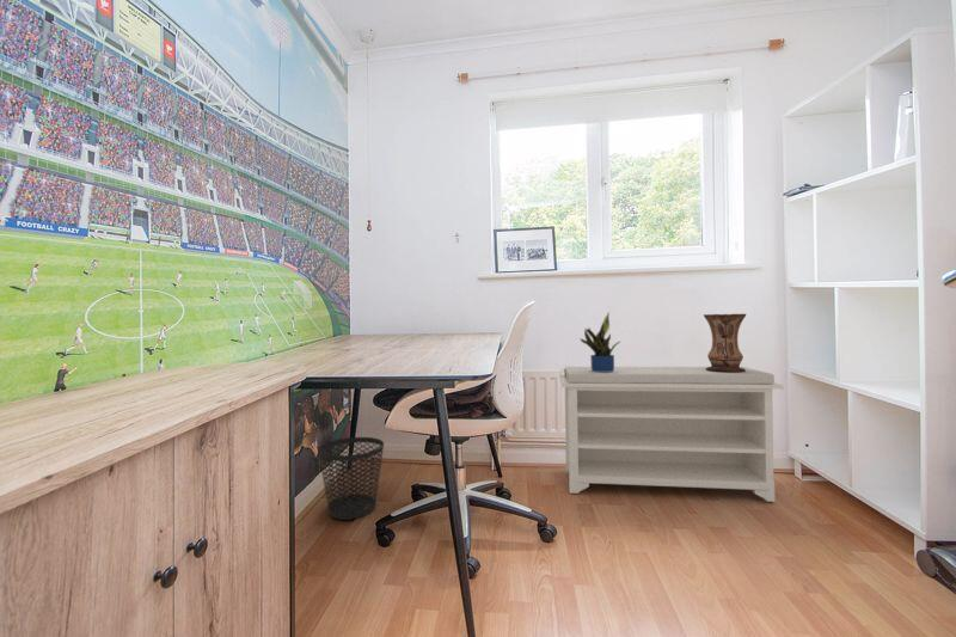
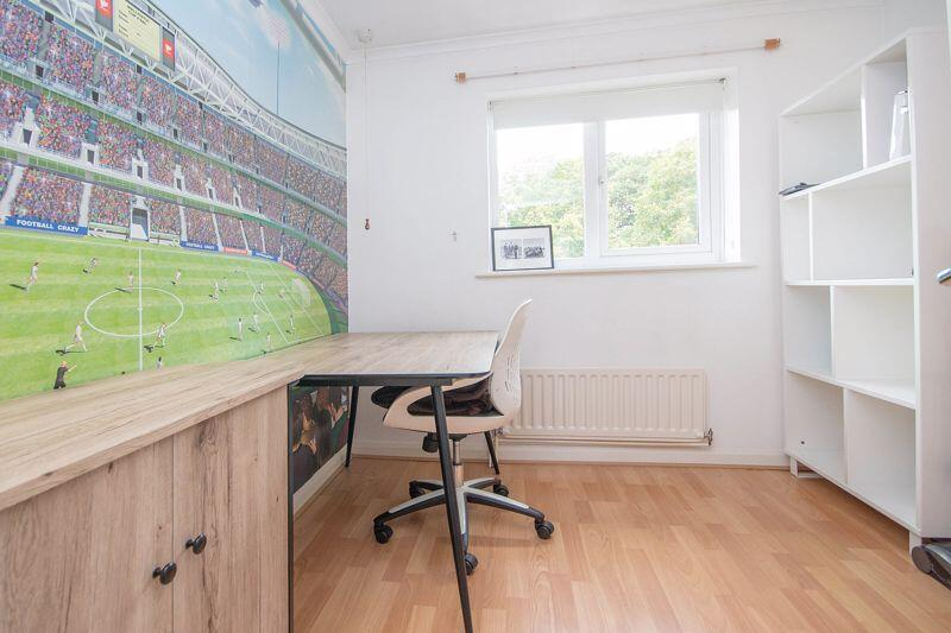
- vase [703,313,747,373]
- potted plant [578,311,621,372]
- bench [558,366,784,503]
- wastebasket [317,436,385,521]
